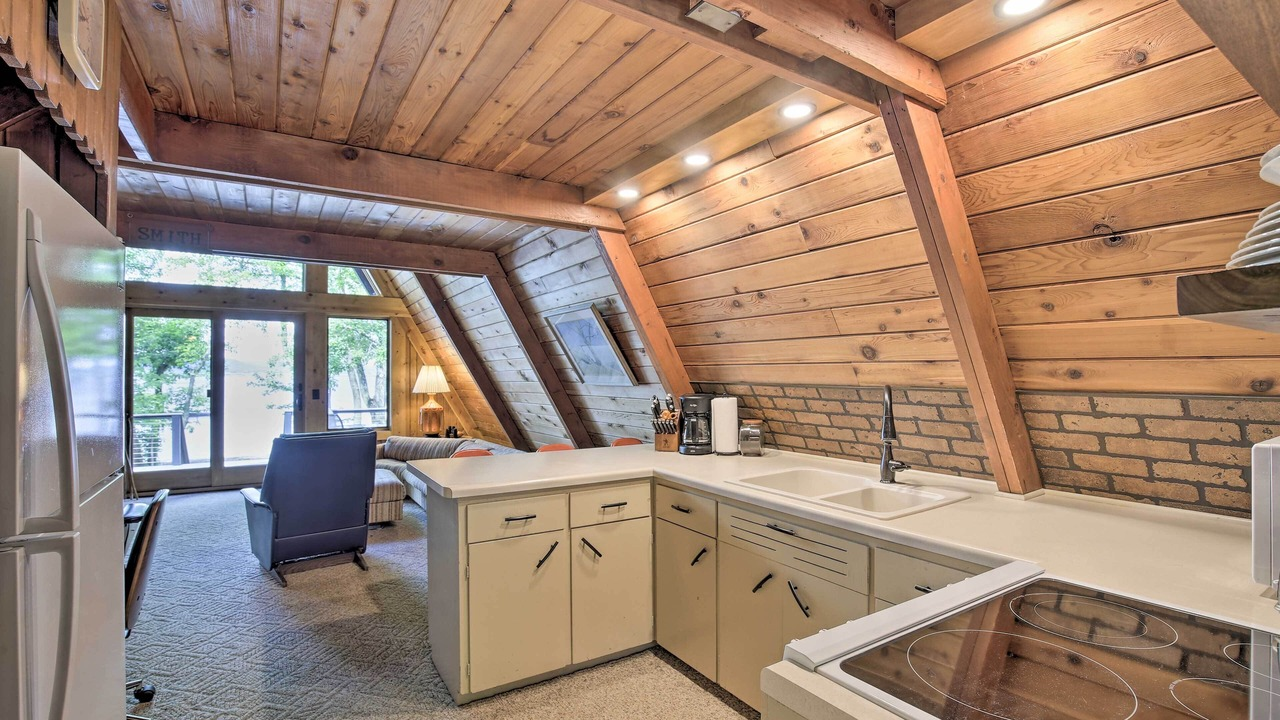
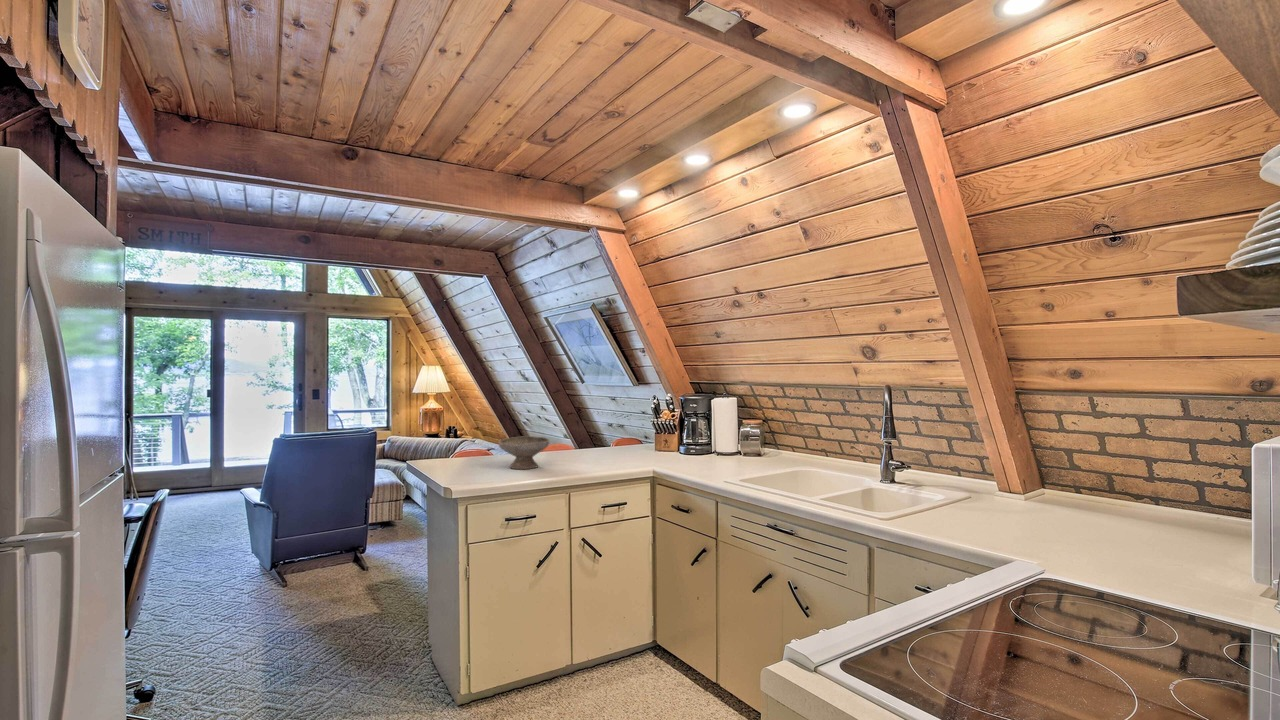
+ bowl [498,435,550,470]
